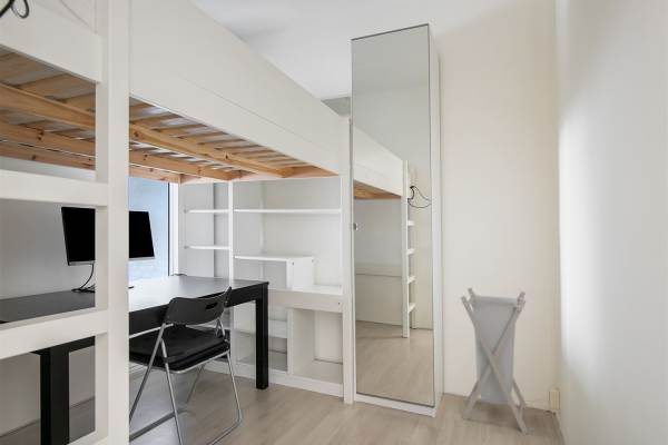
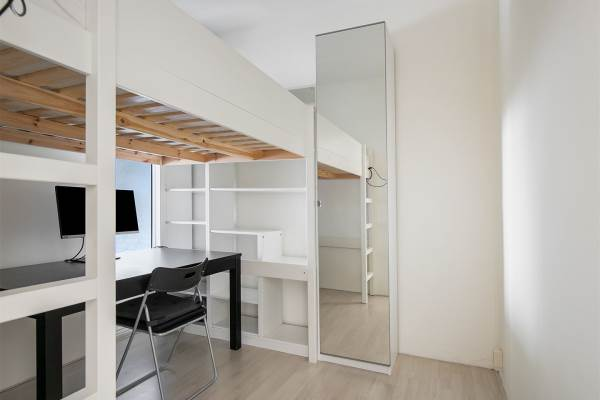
- laundry hamper [460,287,529,435]
